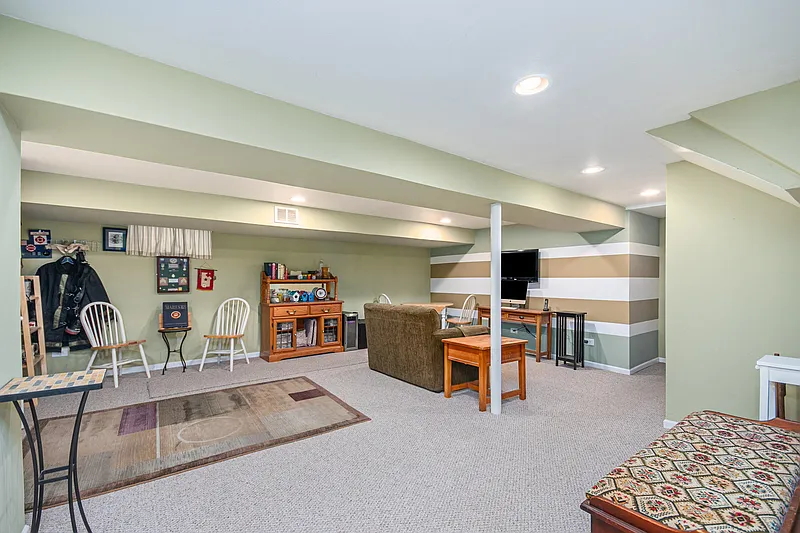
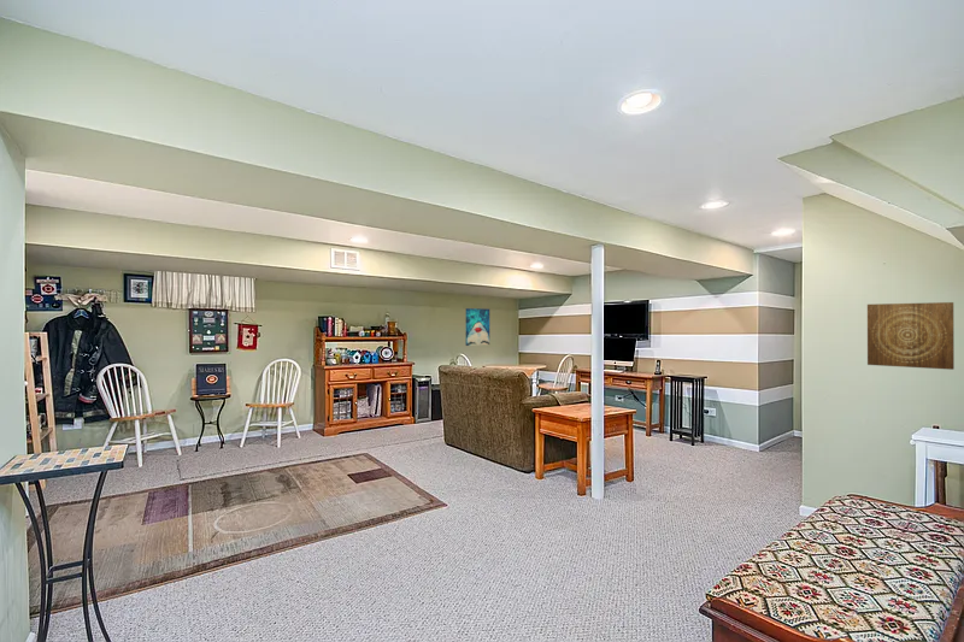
+ wall art [866,301,956,371]
+ wall art [465,307,490,347]
